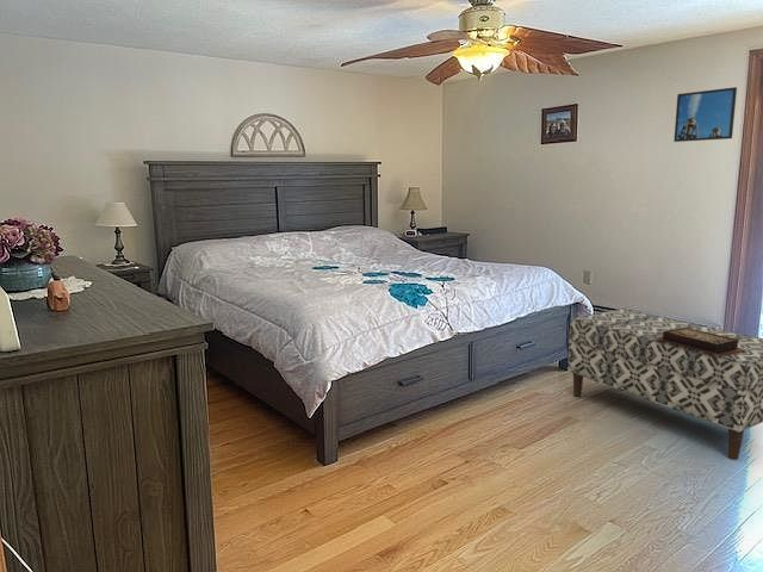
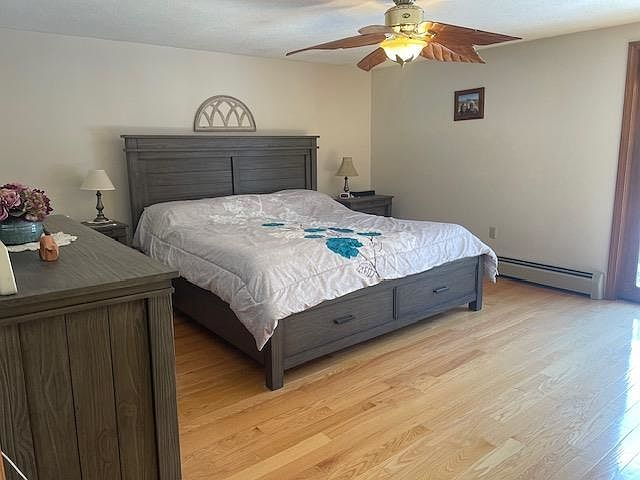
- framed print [672,86,738,143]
- decorative box [656,328,749,356]
- bench [566,307,763,460]
